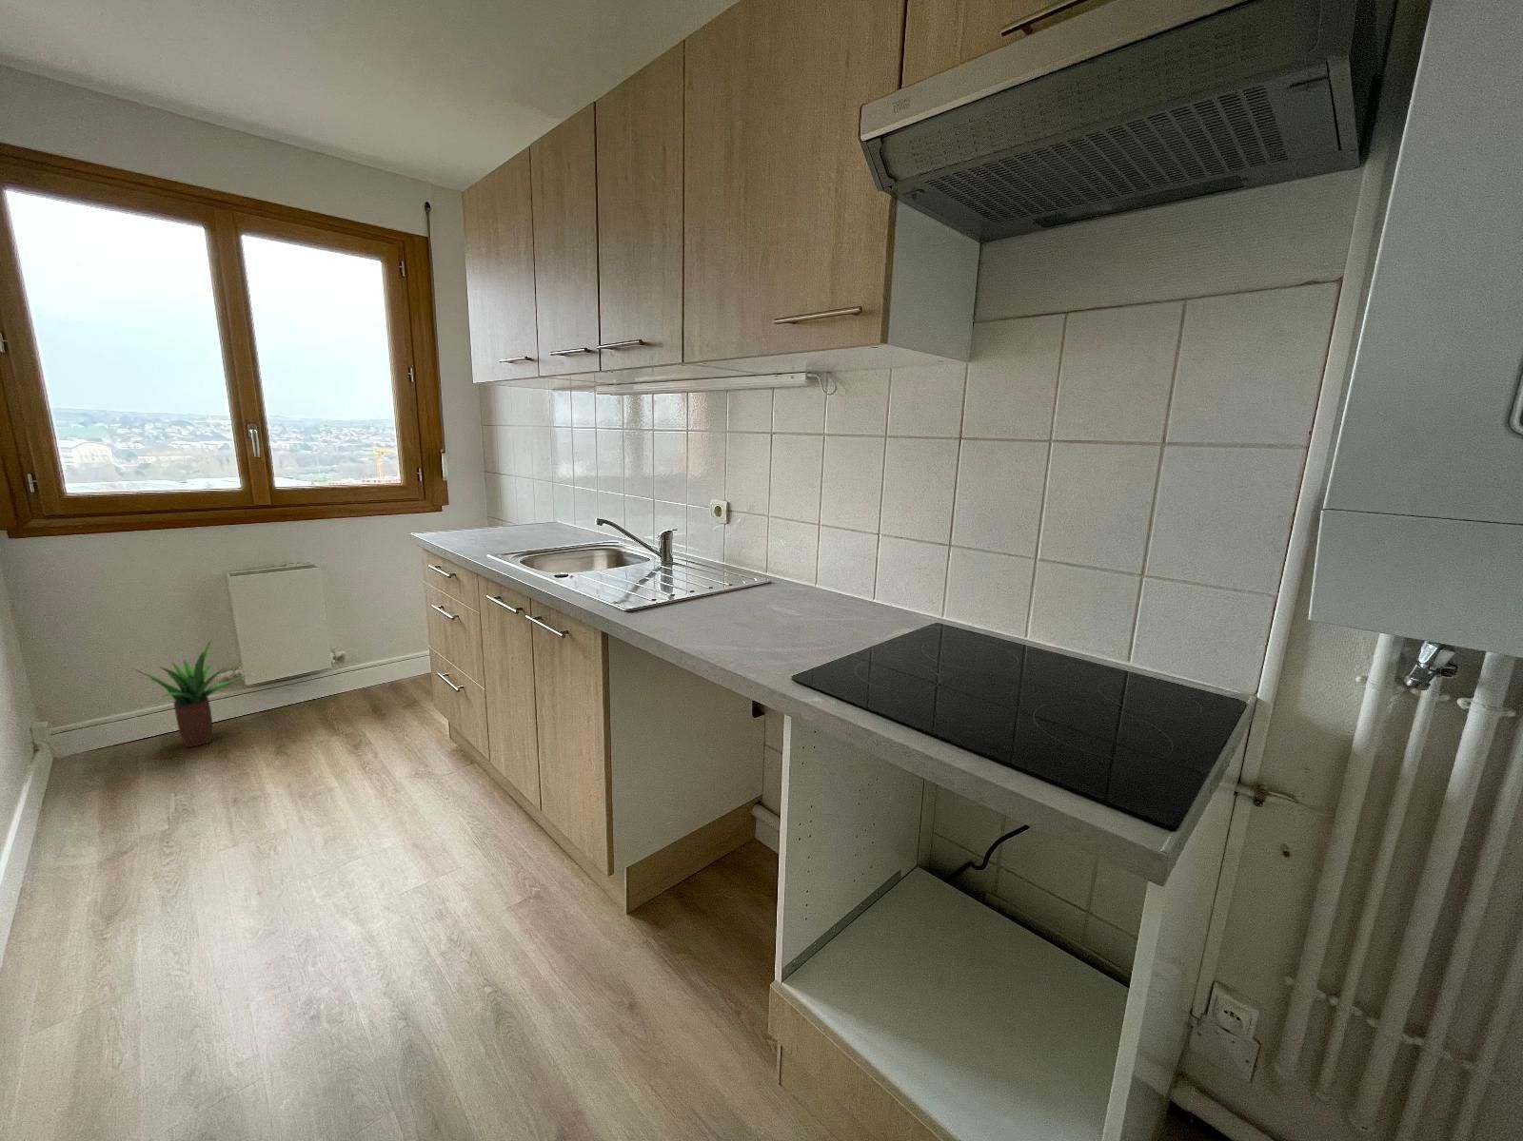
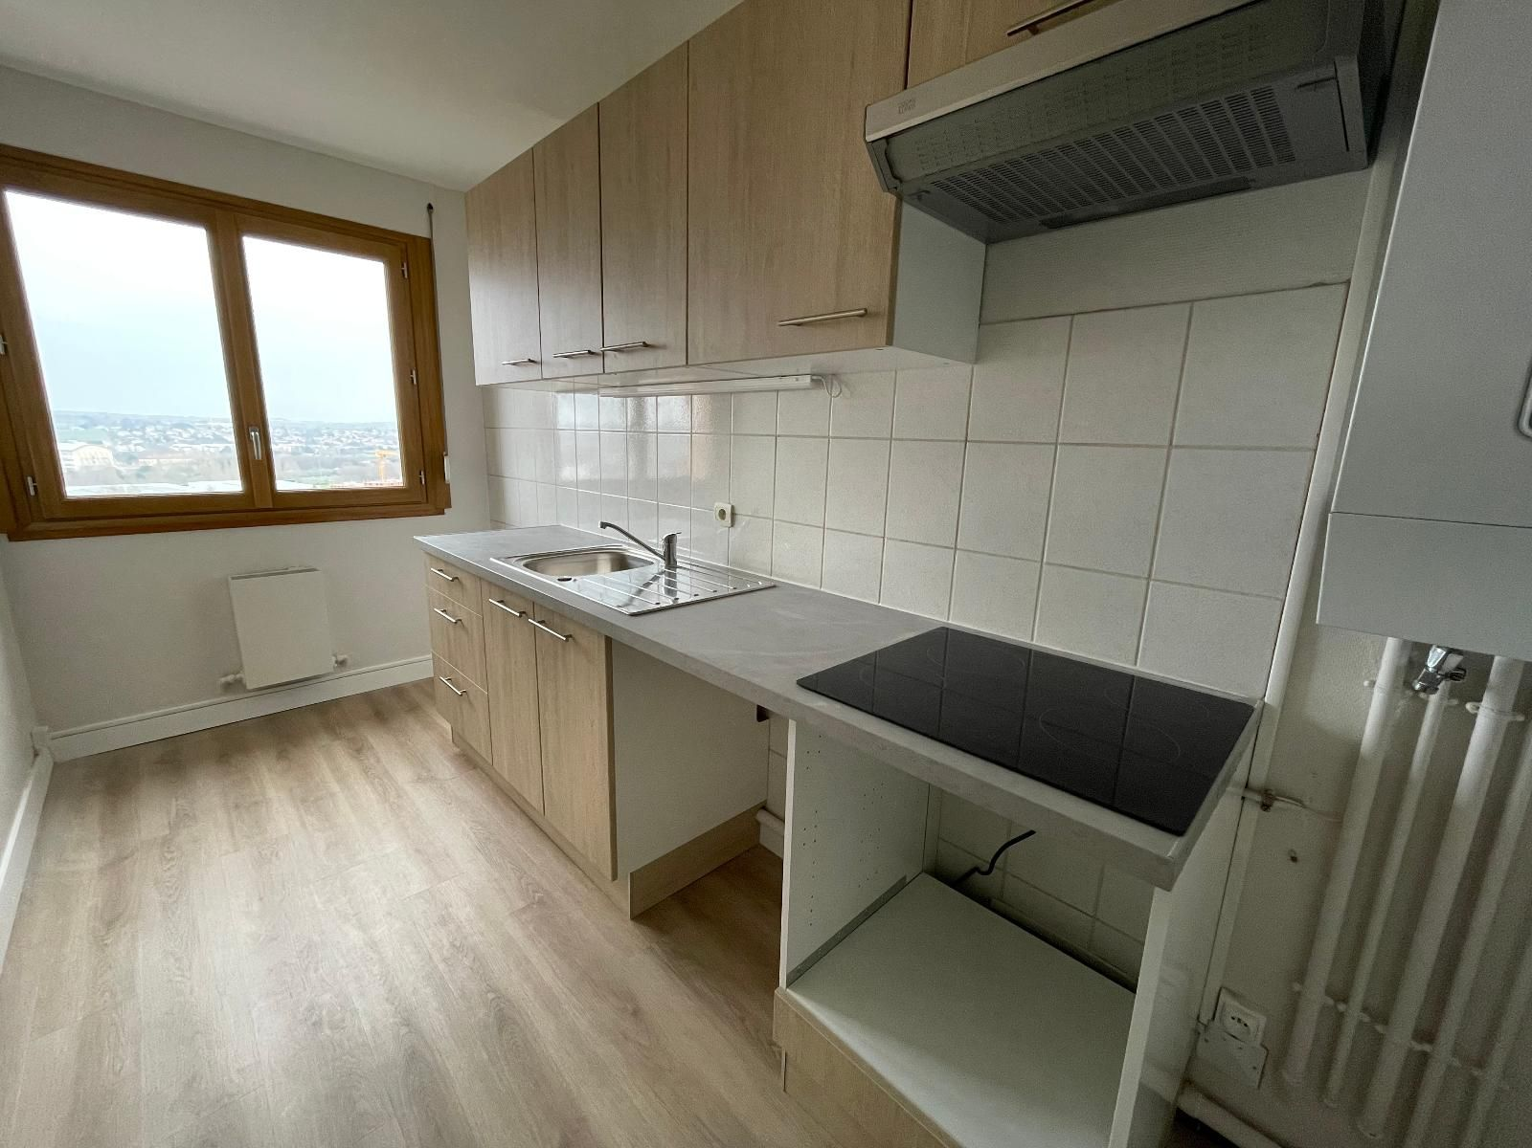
- potted plant [132,639,252,748]
